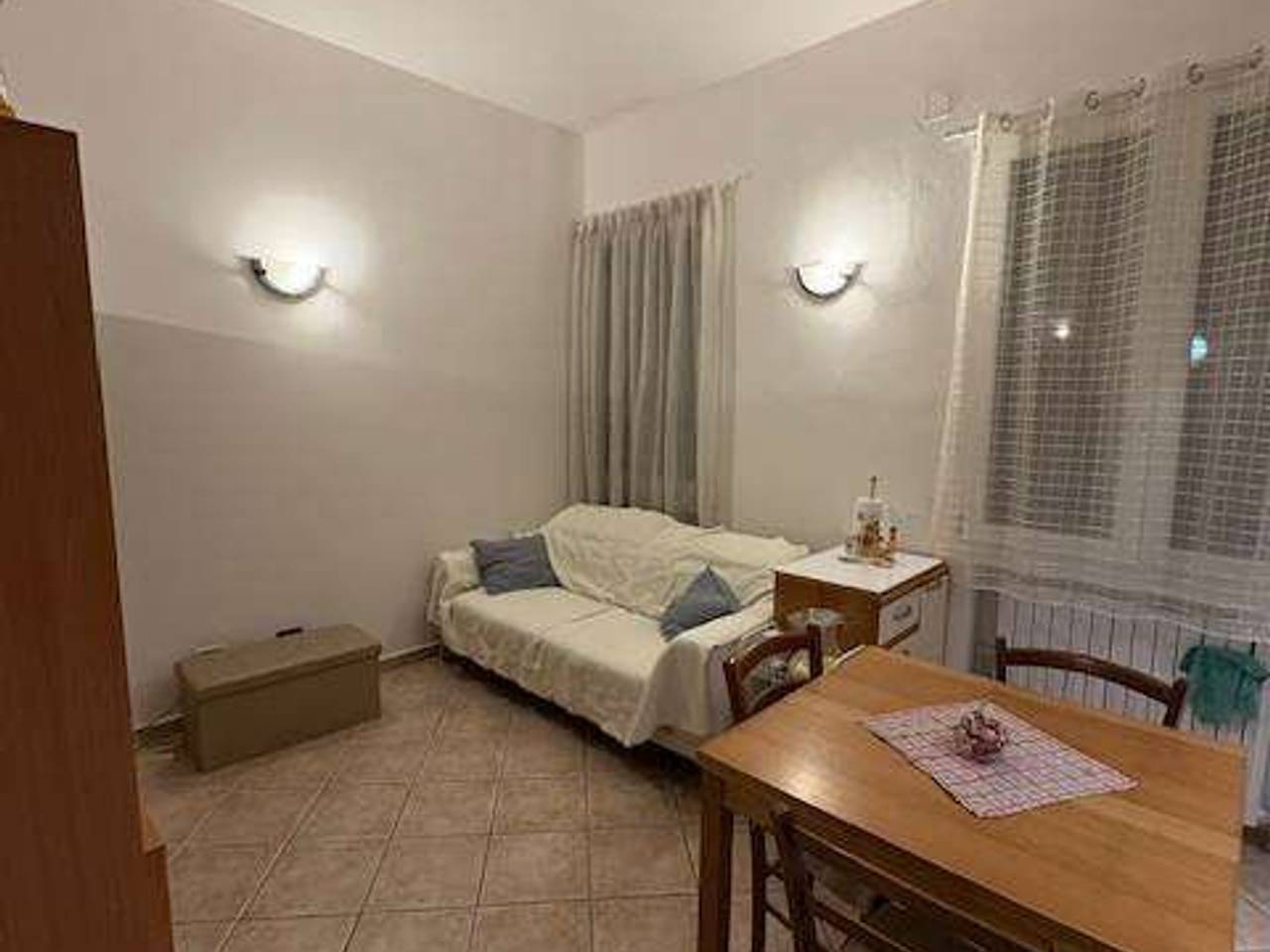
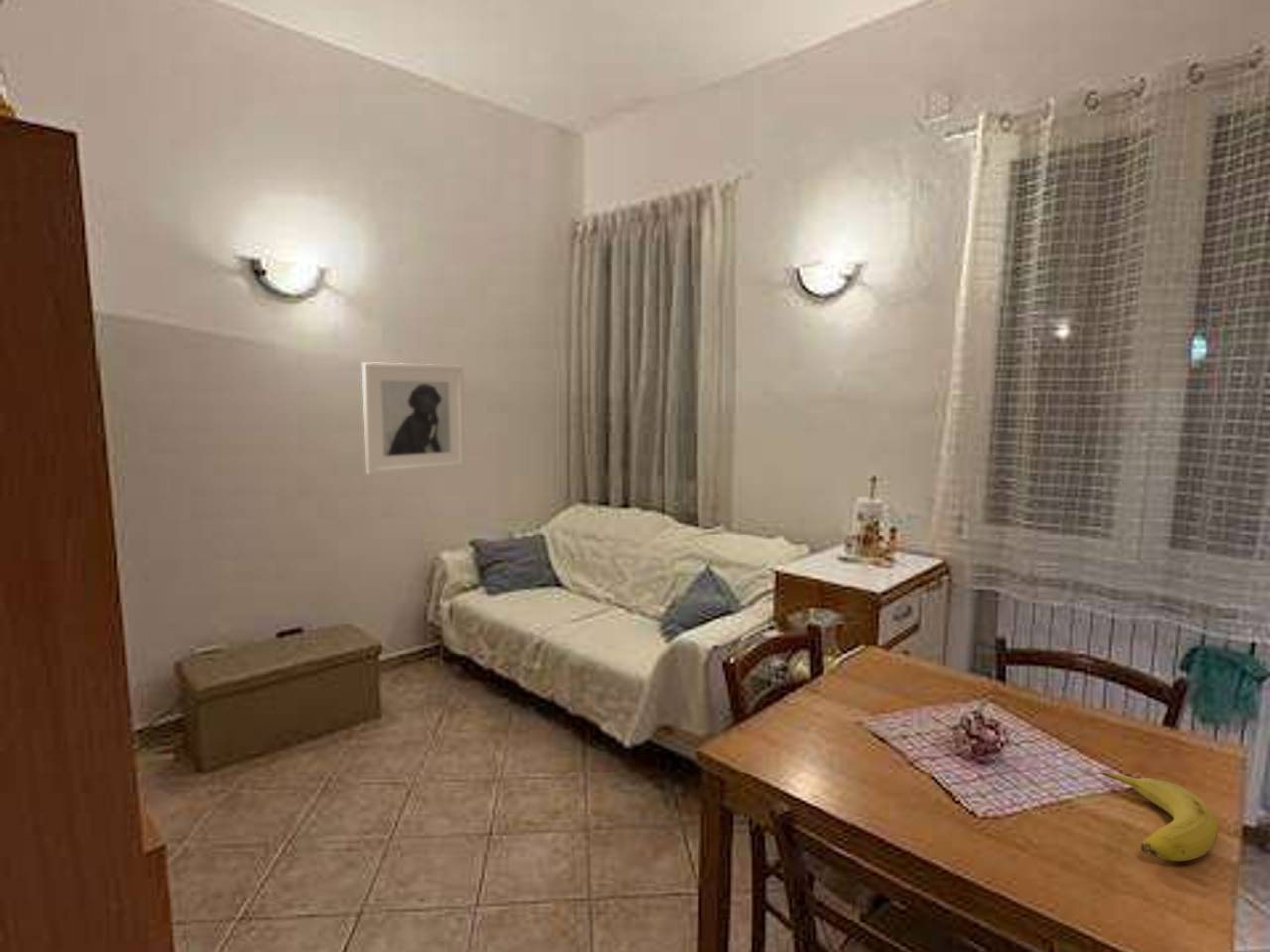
+ fruit [1096,772,1219,862]
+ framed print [361,361,466,476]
